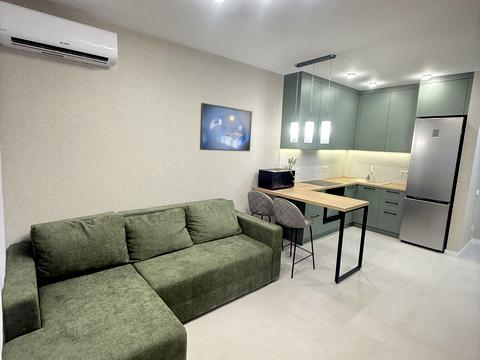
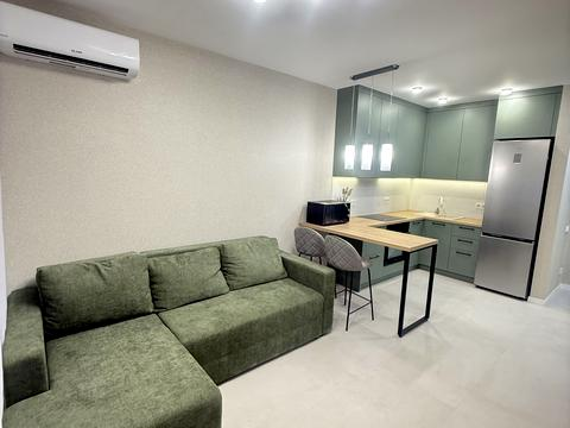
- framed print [199,102,253,152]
